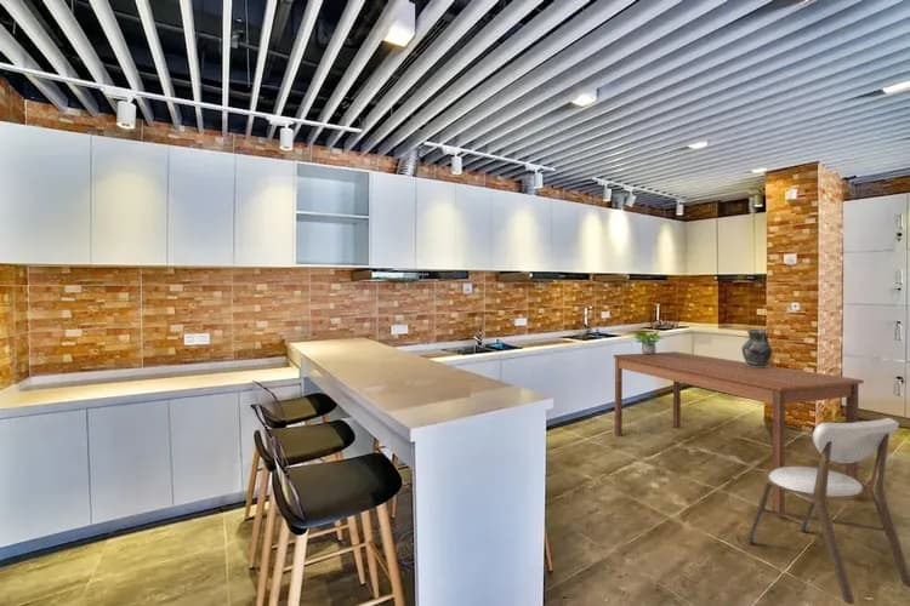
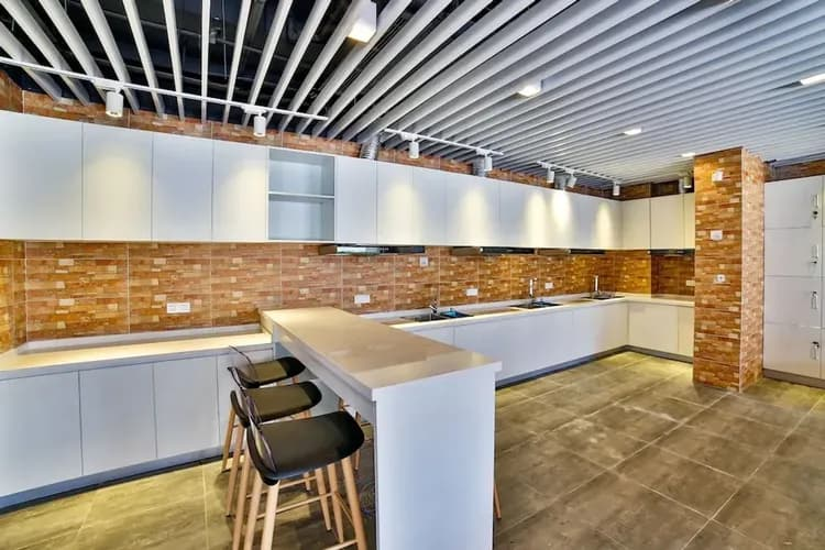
- dining chair [746,417,910,606]
- dining table [613,350,865,513]
- potted plant [632,328,666,355]
- ceramic jug [741,328,773,367]
